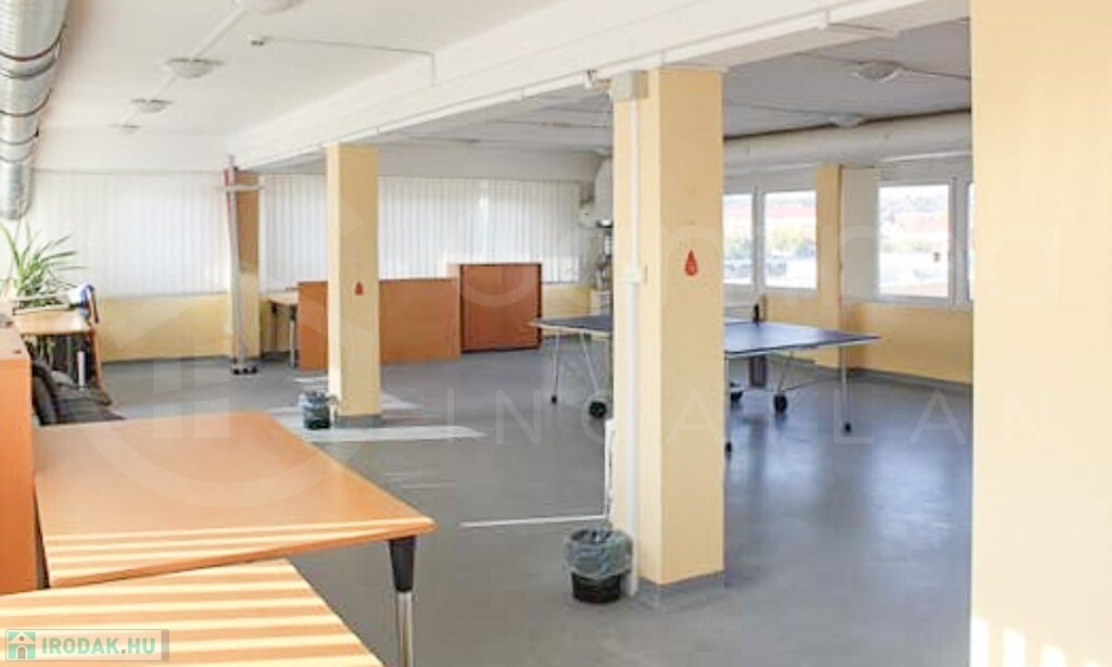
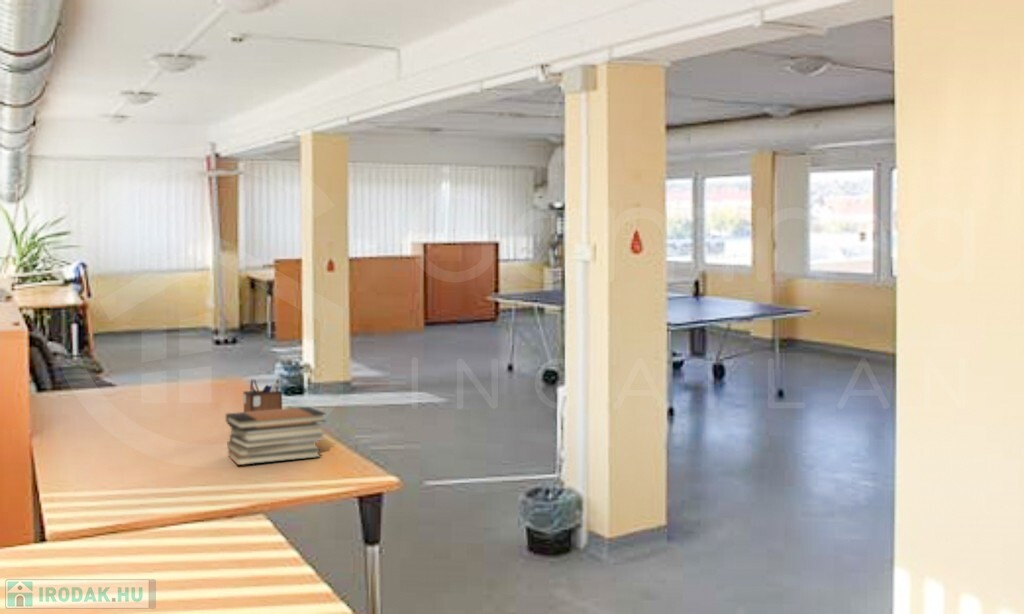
+ book stack [225,406,327,466]
+ desk organizer [242,377,283,412]
